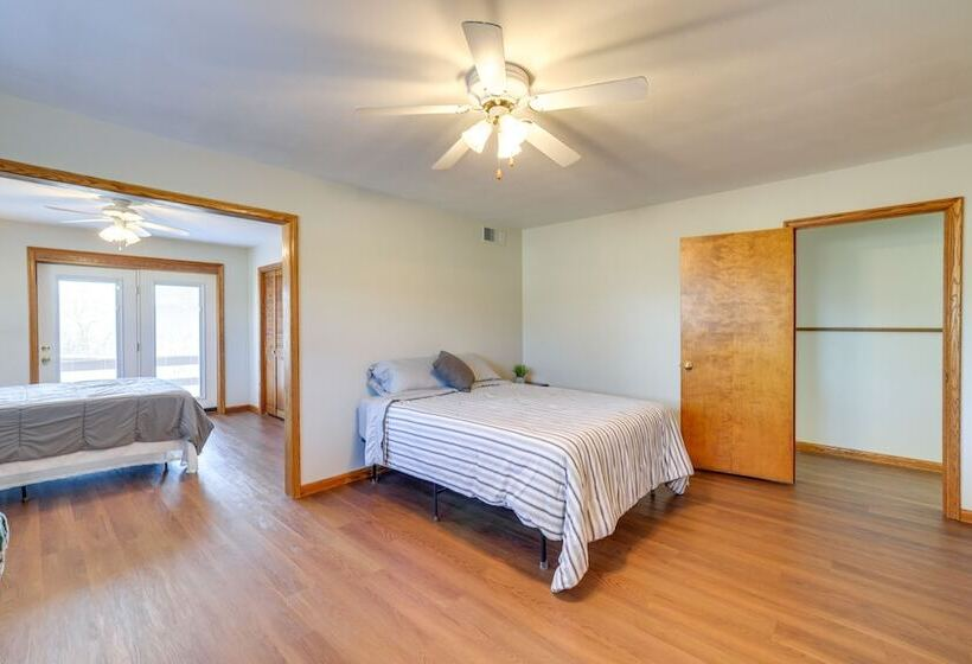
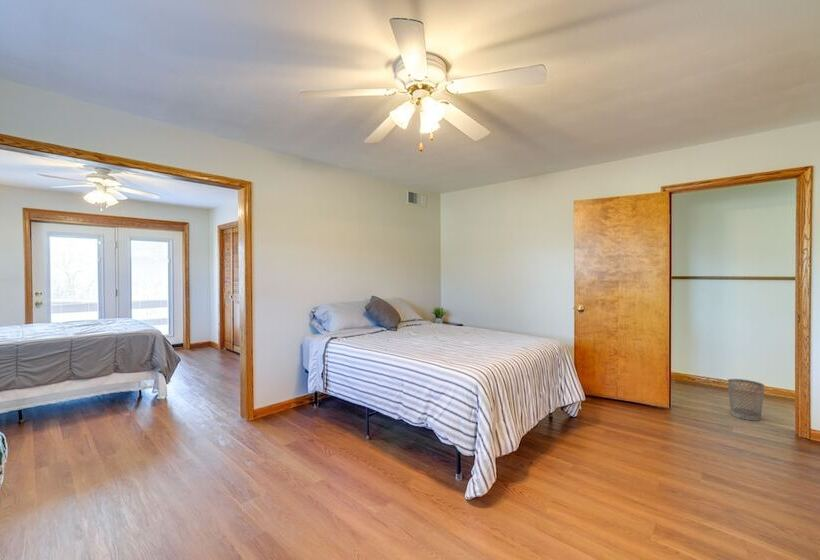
+ wastebasket [726,378,766,422]
